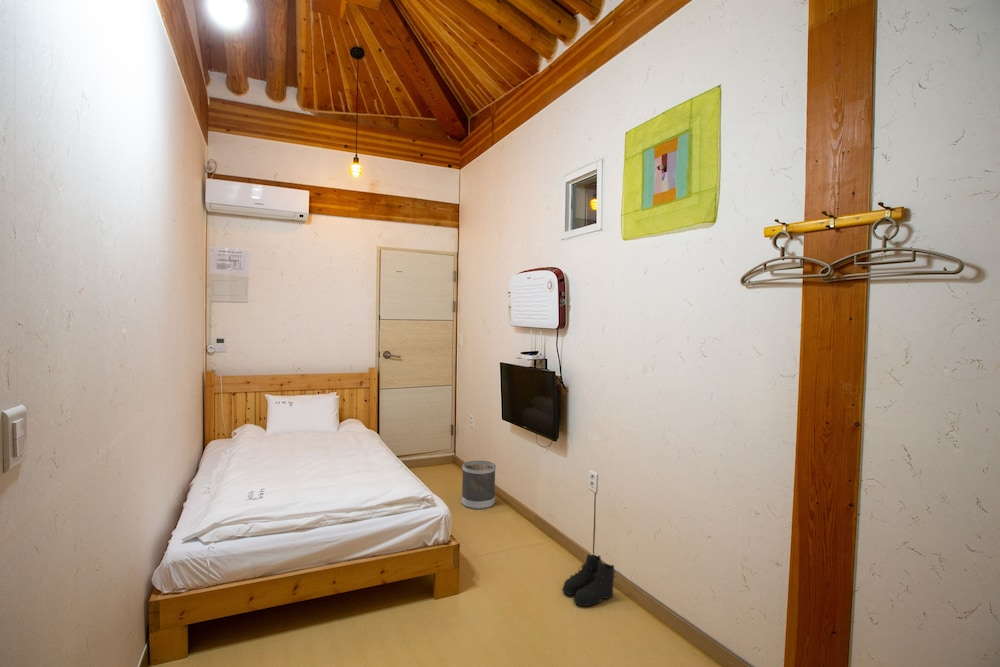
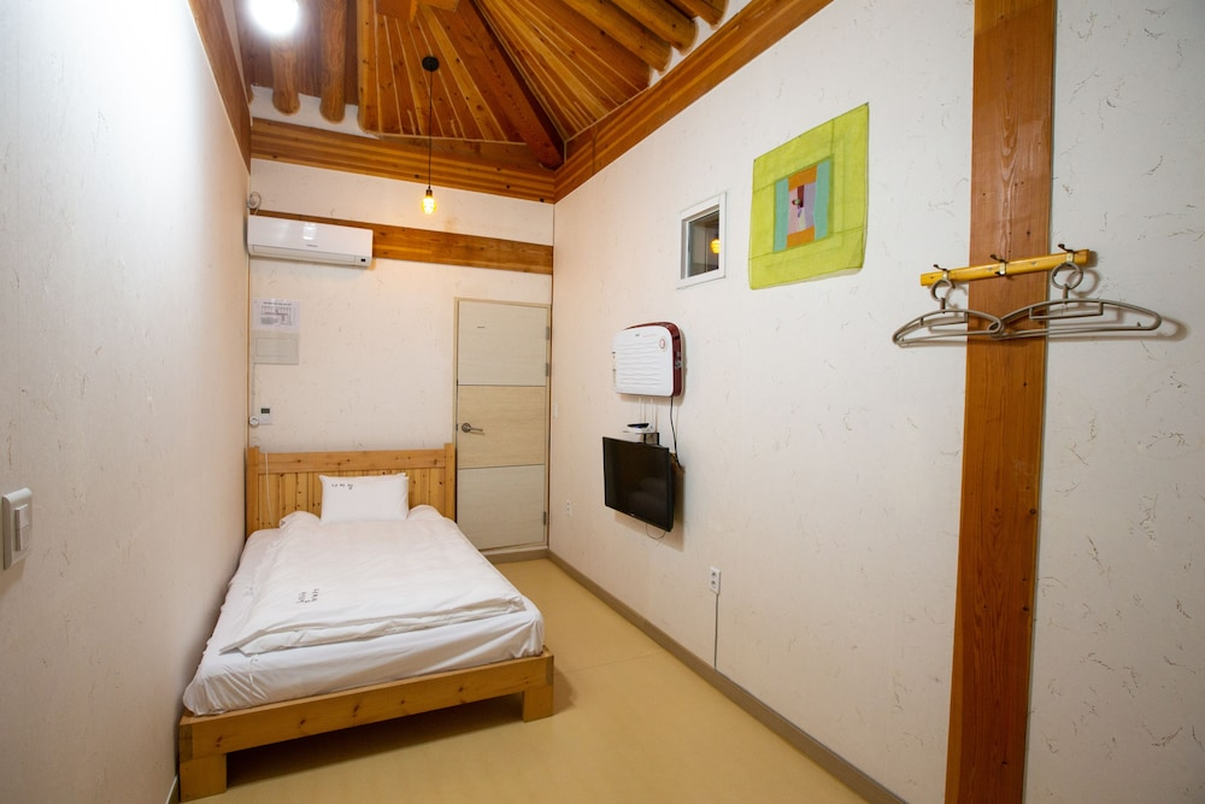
- wastebasket [460,459,497,510]
- boots [561,553,616,608]
